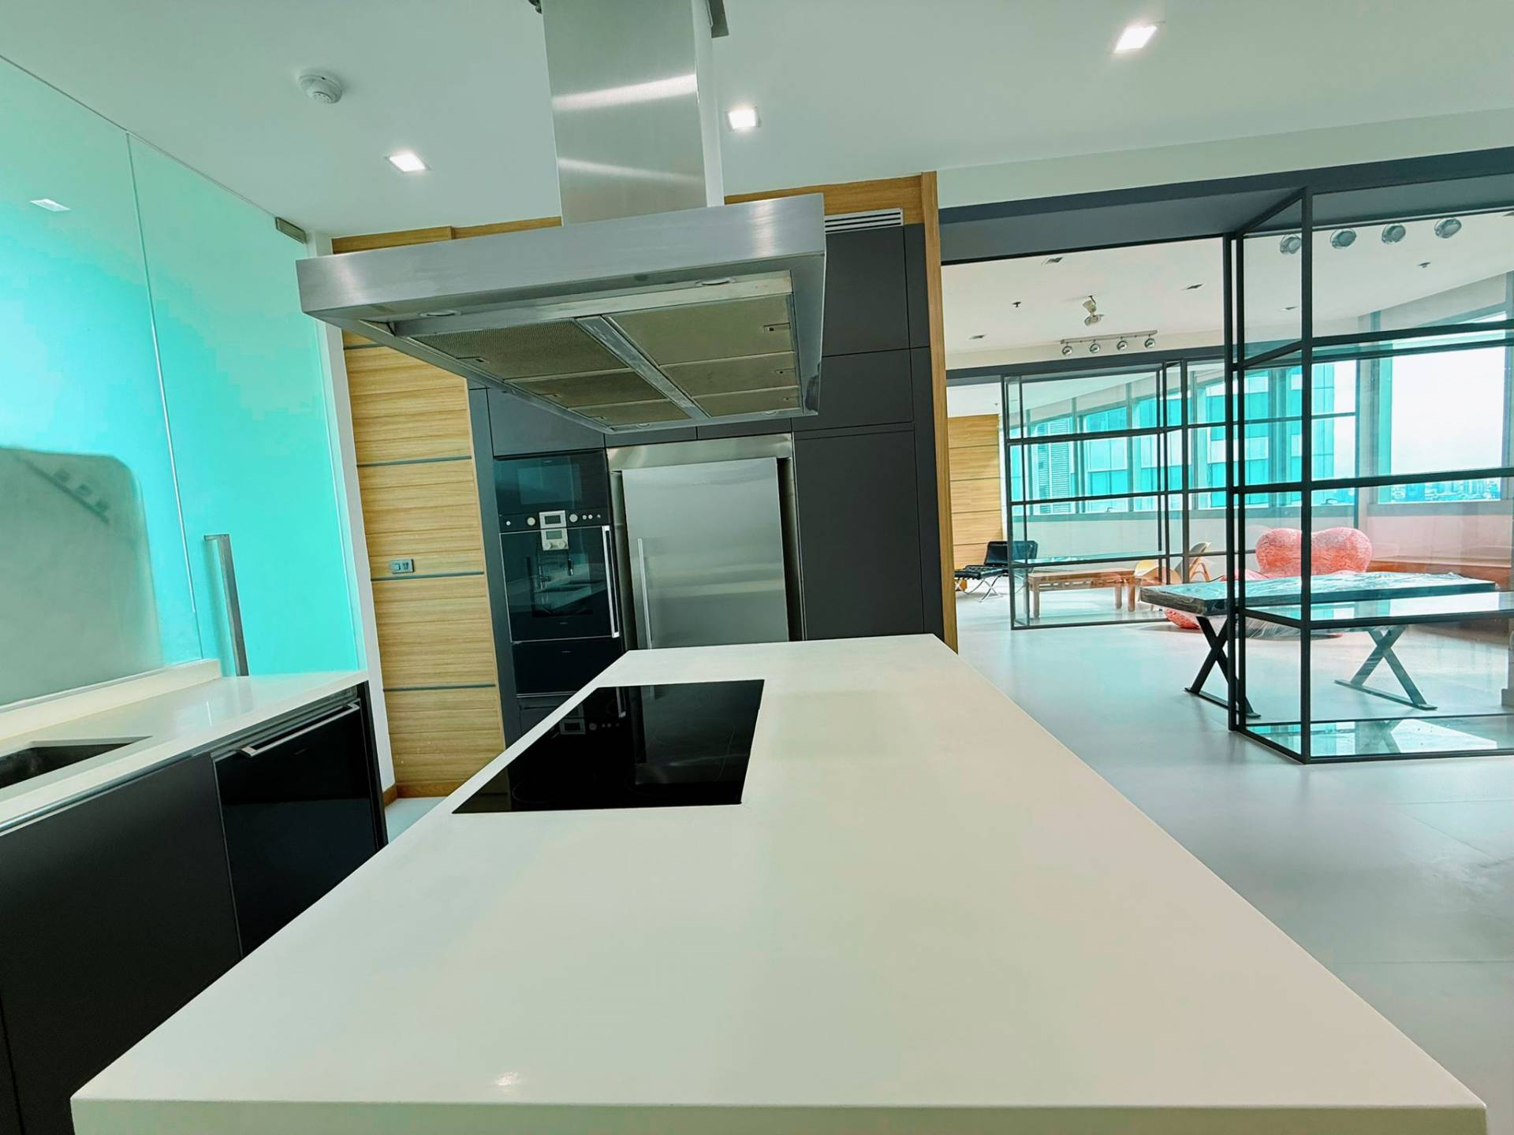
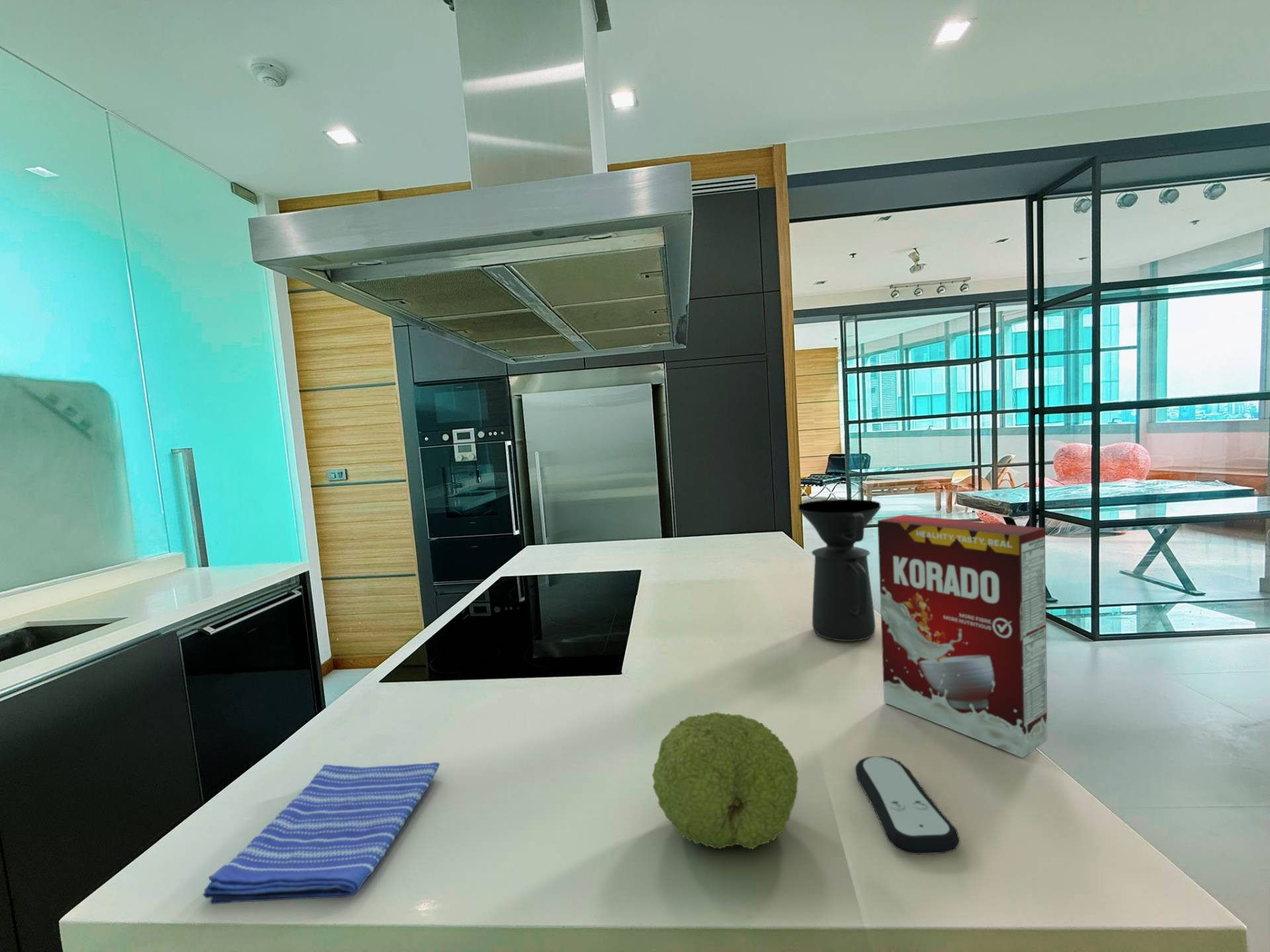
+ dish towel [202,762,441,905]
+ remote control [855,756,960,855]
+ fruit [652,711,799,850]
+ cereal box [877,514,1048,758]
+ coffee maker [797,498,882,642]
